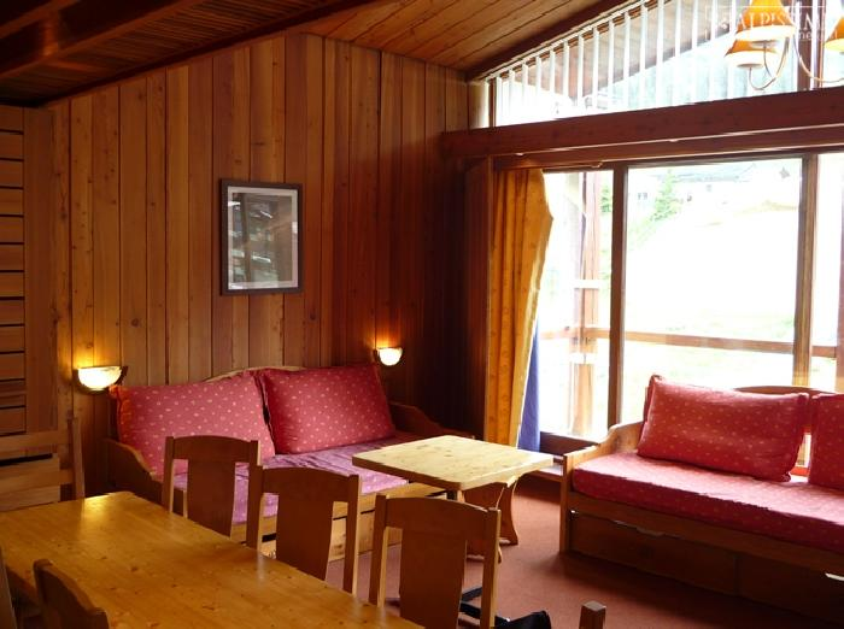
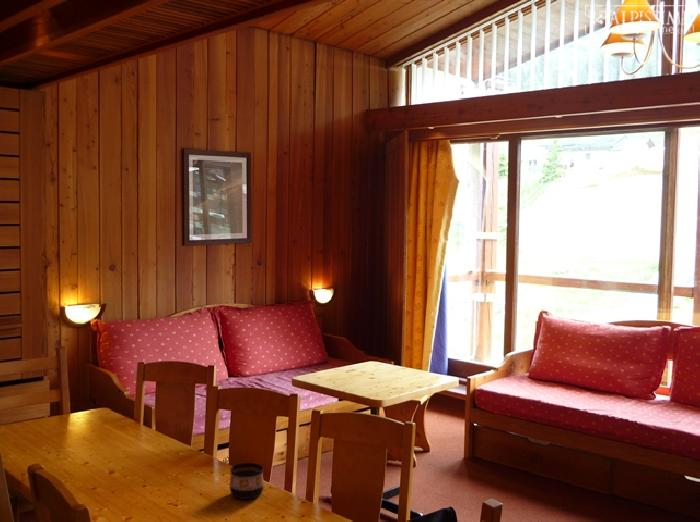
+ cup [229,462,265,500]
